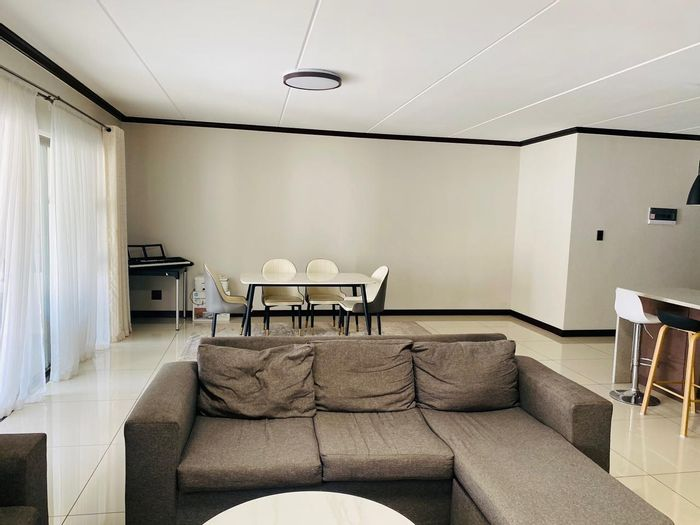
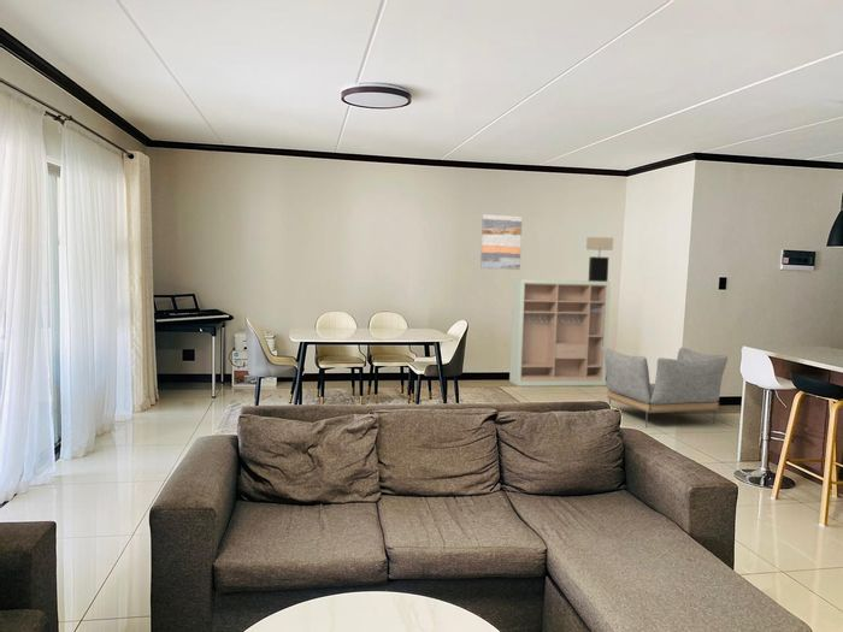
+ armchair [603,347,729,429]
+ shelving unit [508,278,612,388]
+ table lamp [585,236,614,282]
+ wall art [479,213,523,271]
